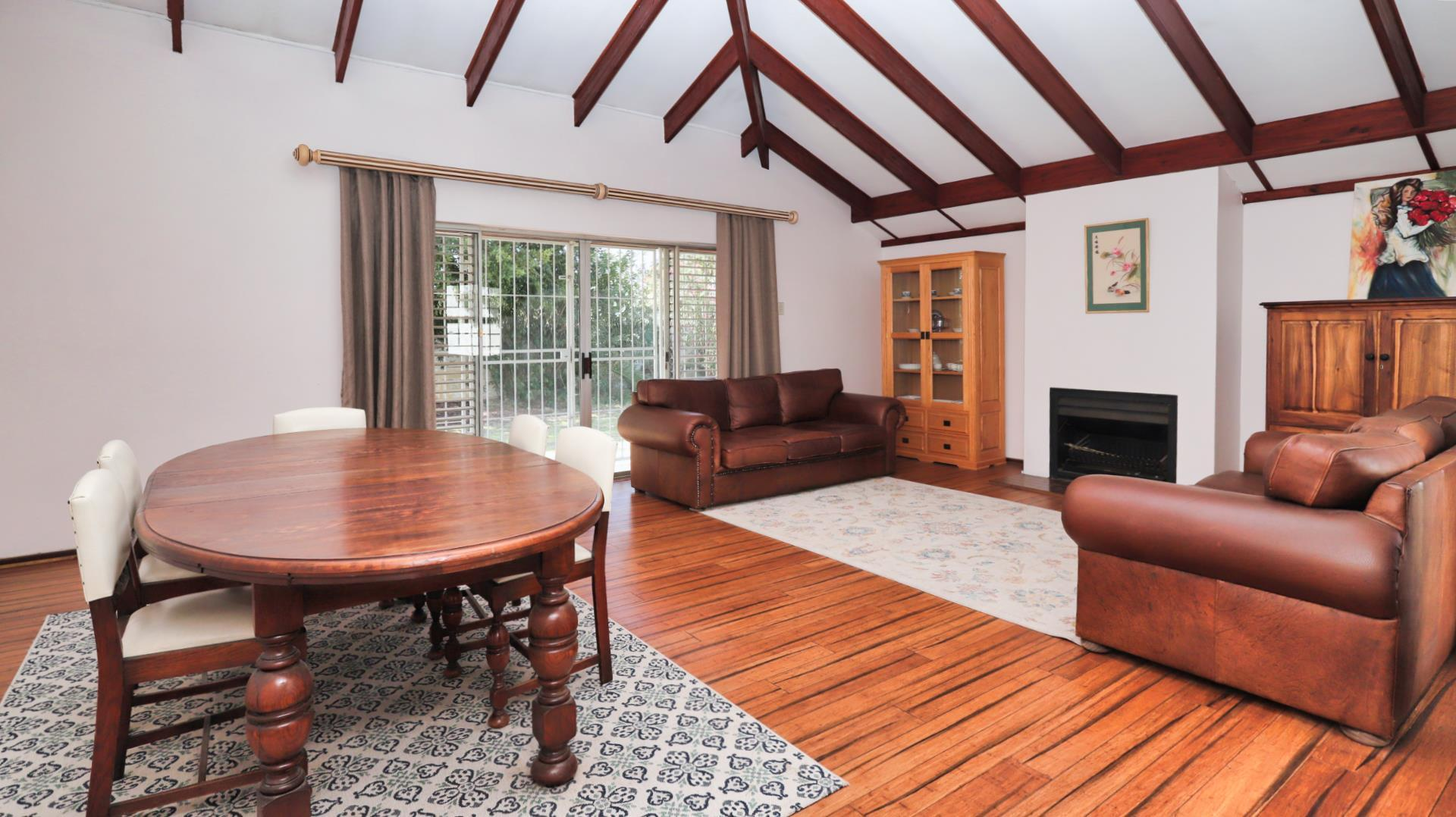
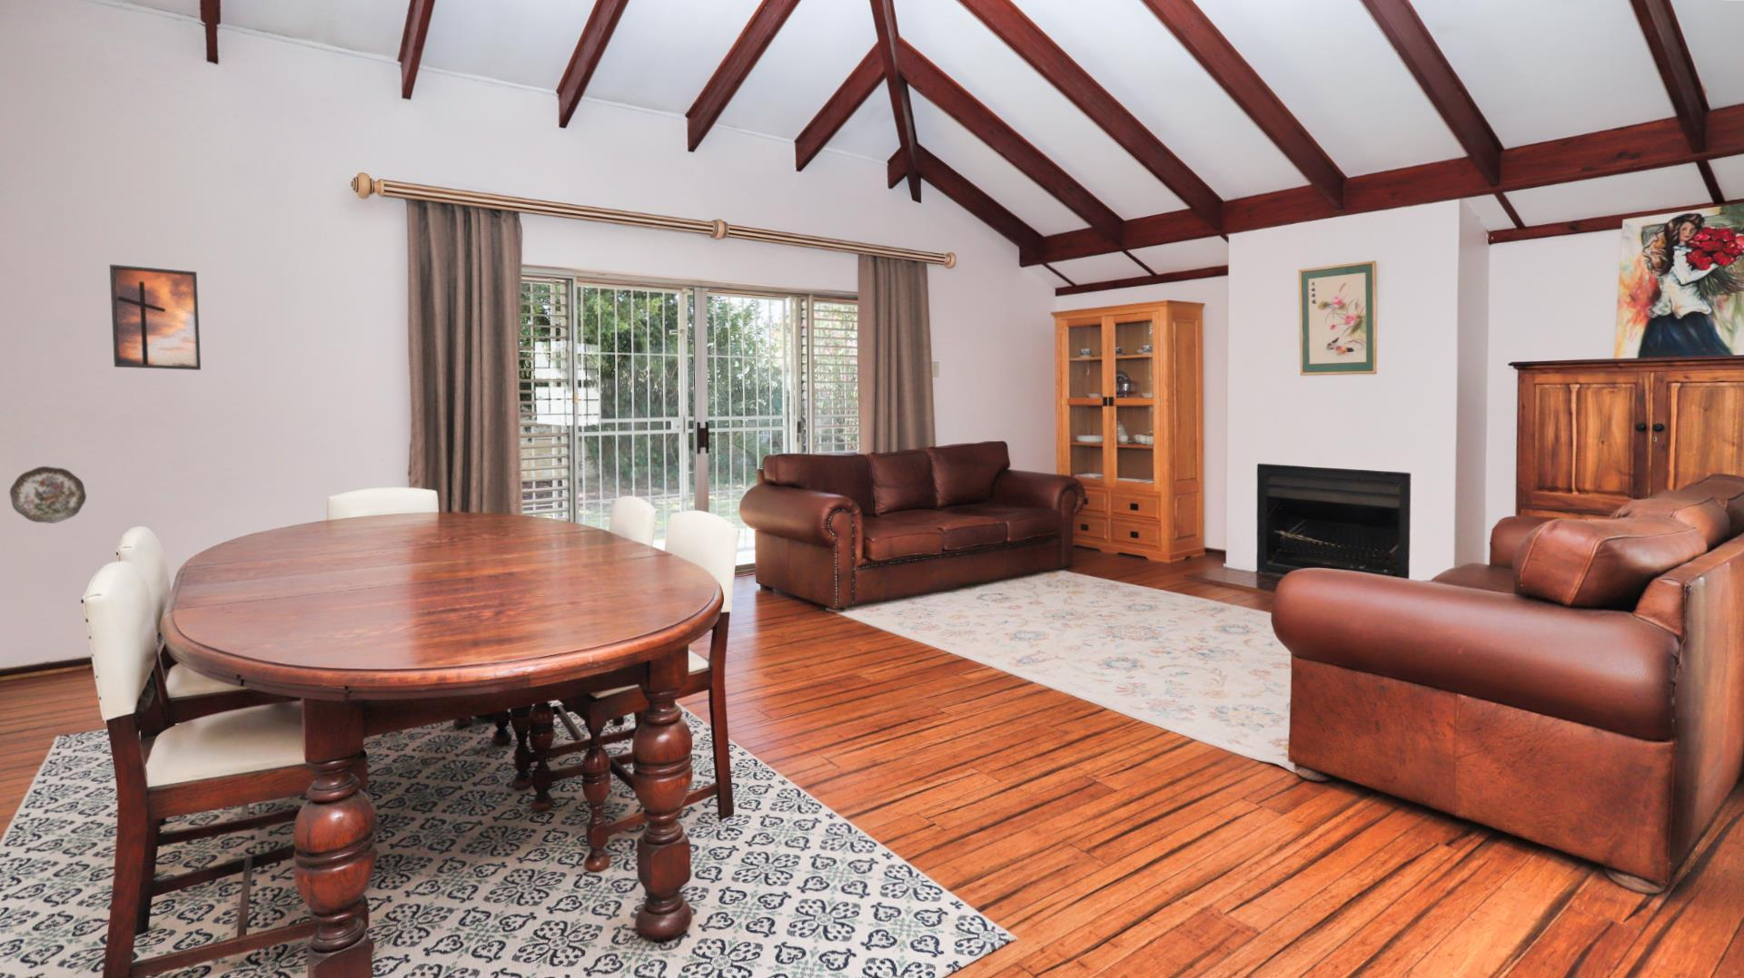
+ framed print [109,263,201,371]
+ decorative plate [10,466,87,524]
